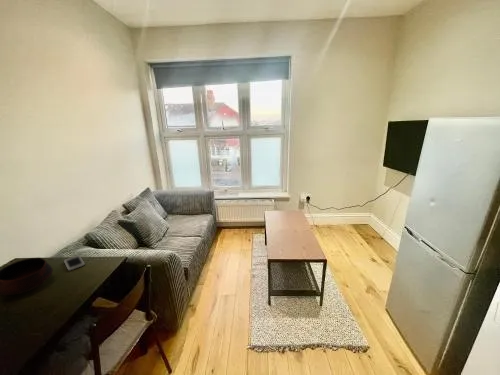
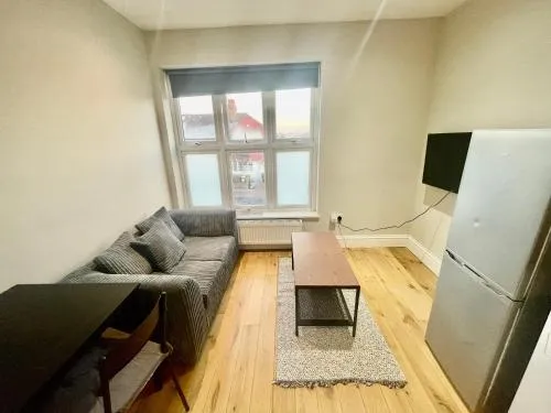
- bowl [0,257,54,296]
- cell phone [63,254,86,272]
